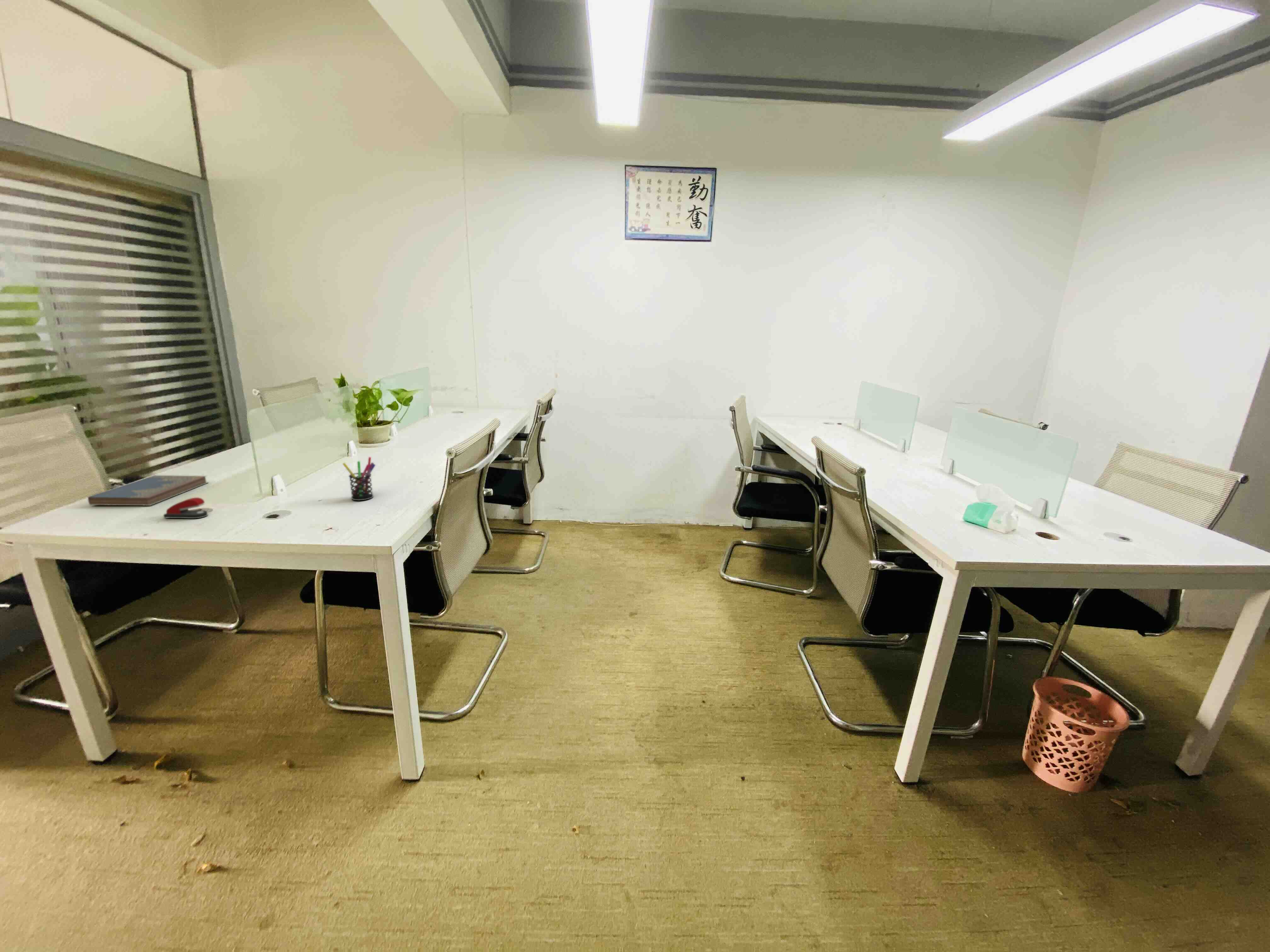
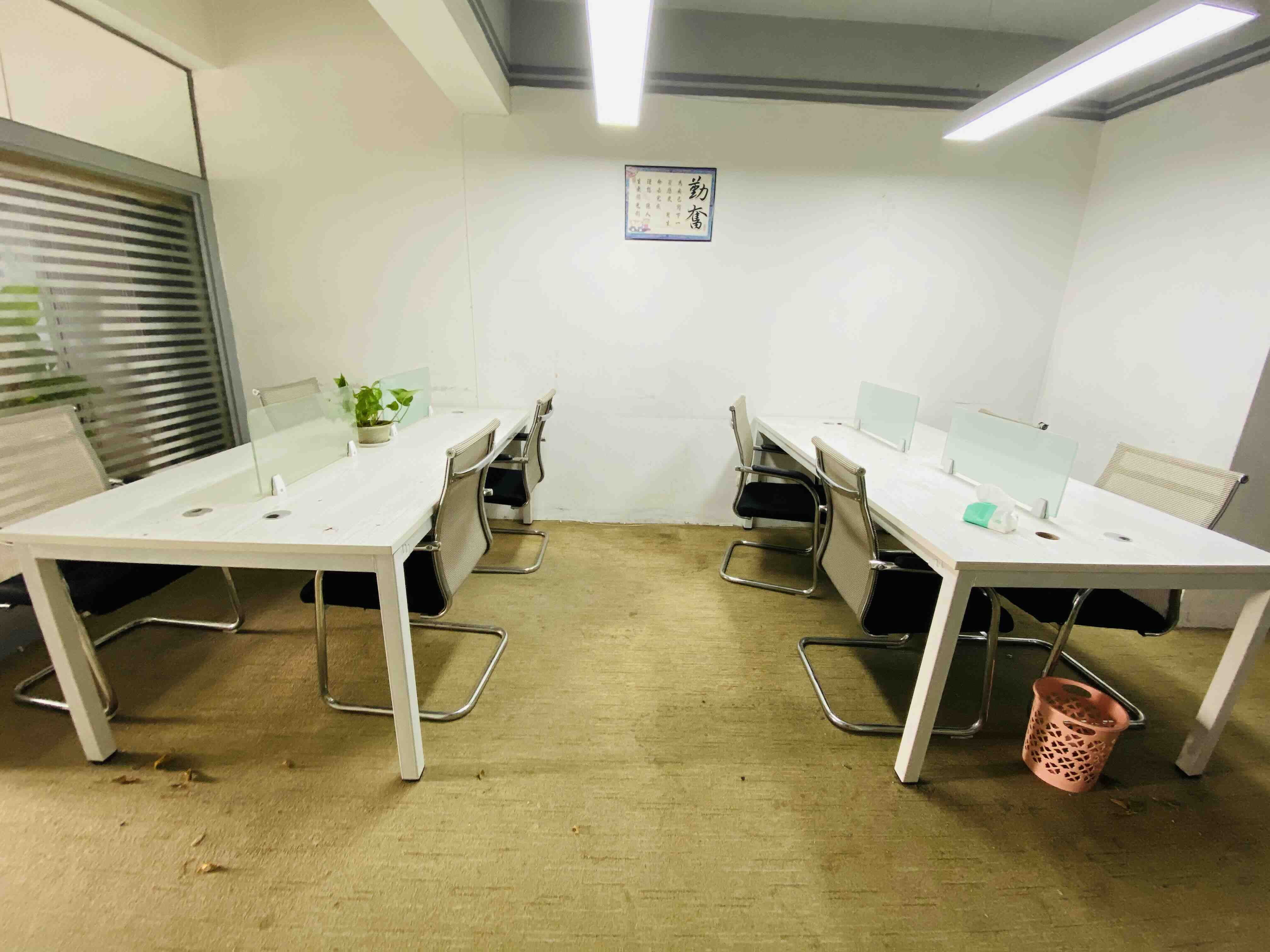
- pen holder [342,457,376,501]
- stapler [163,497,208,519]
- hardcover book [88,475,209,506]
